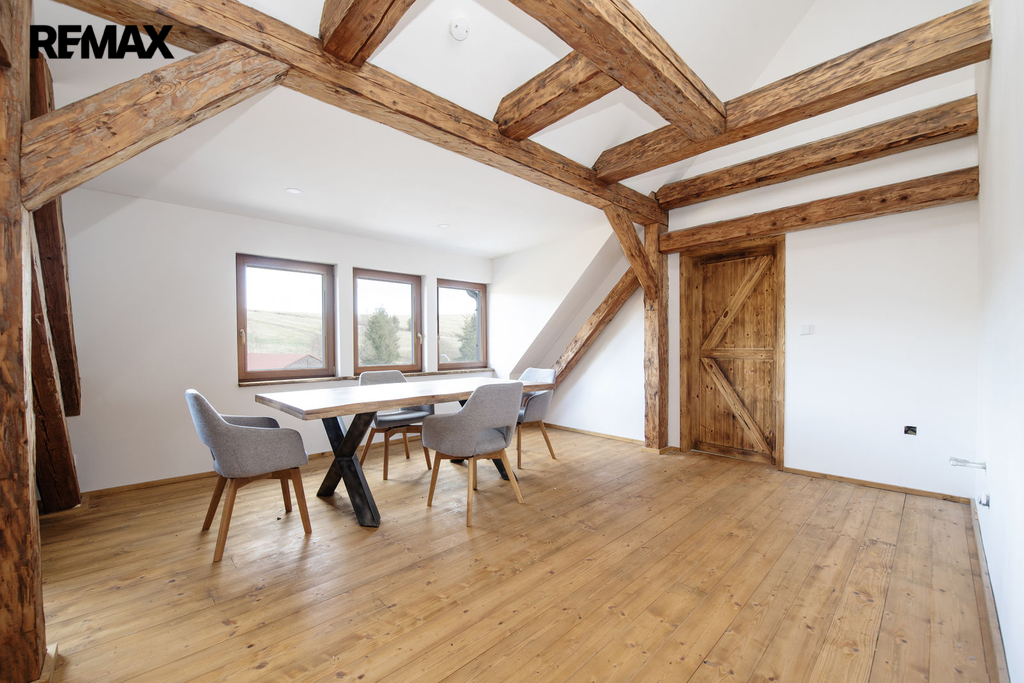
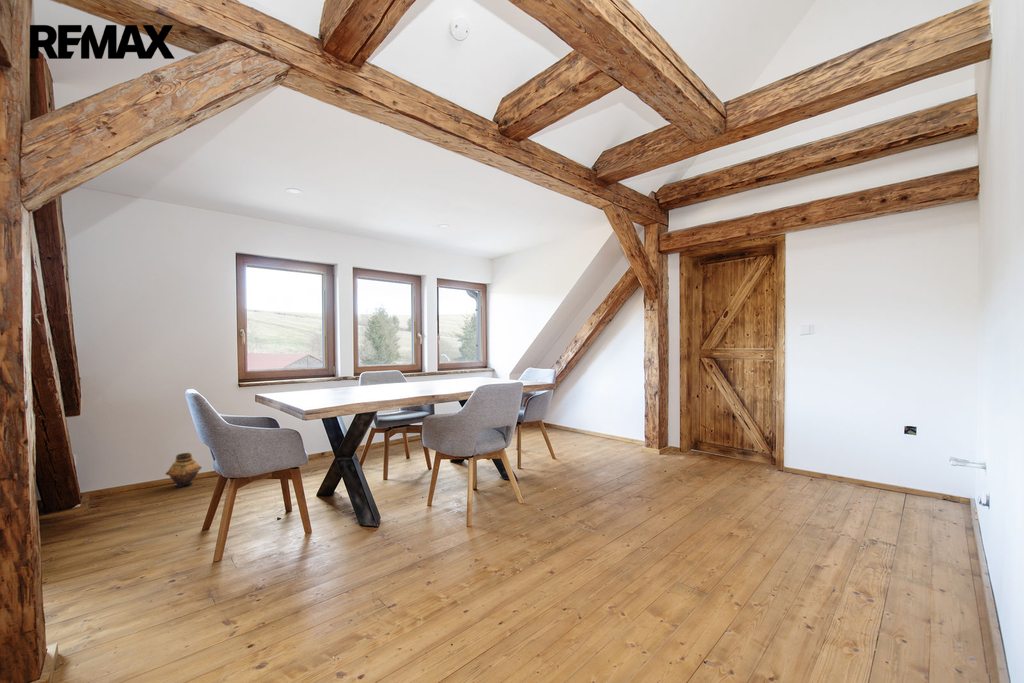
+ vase [164,452,203,488]
